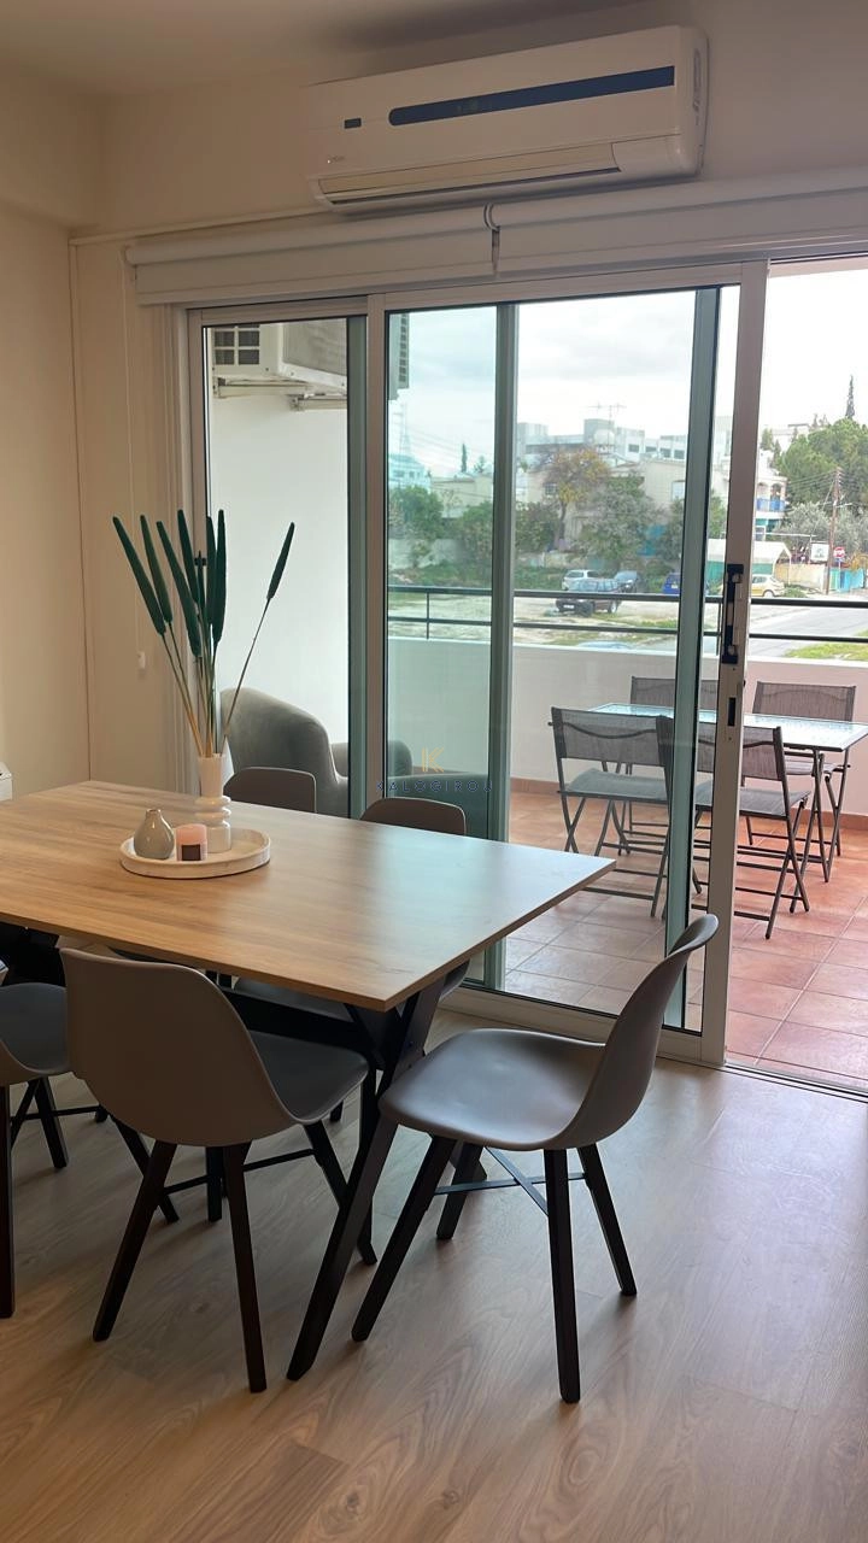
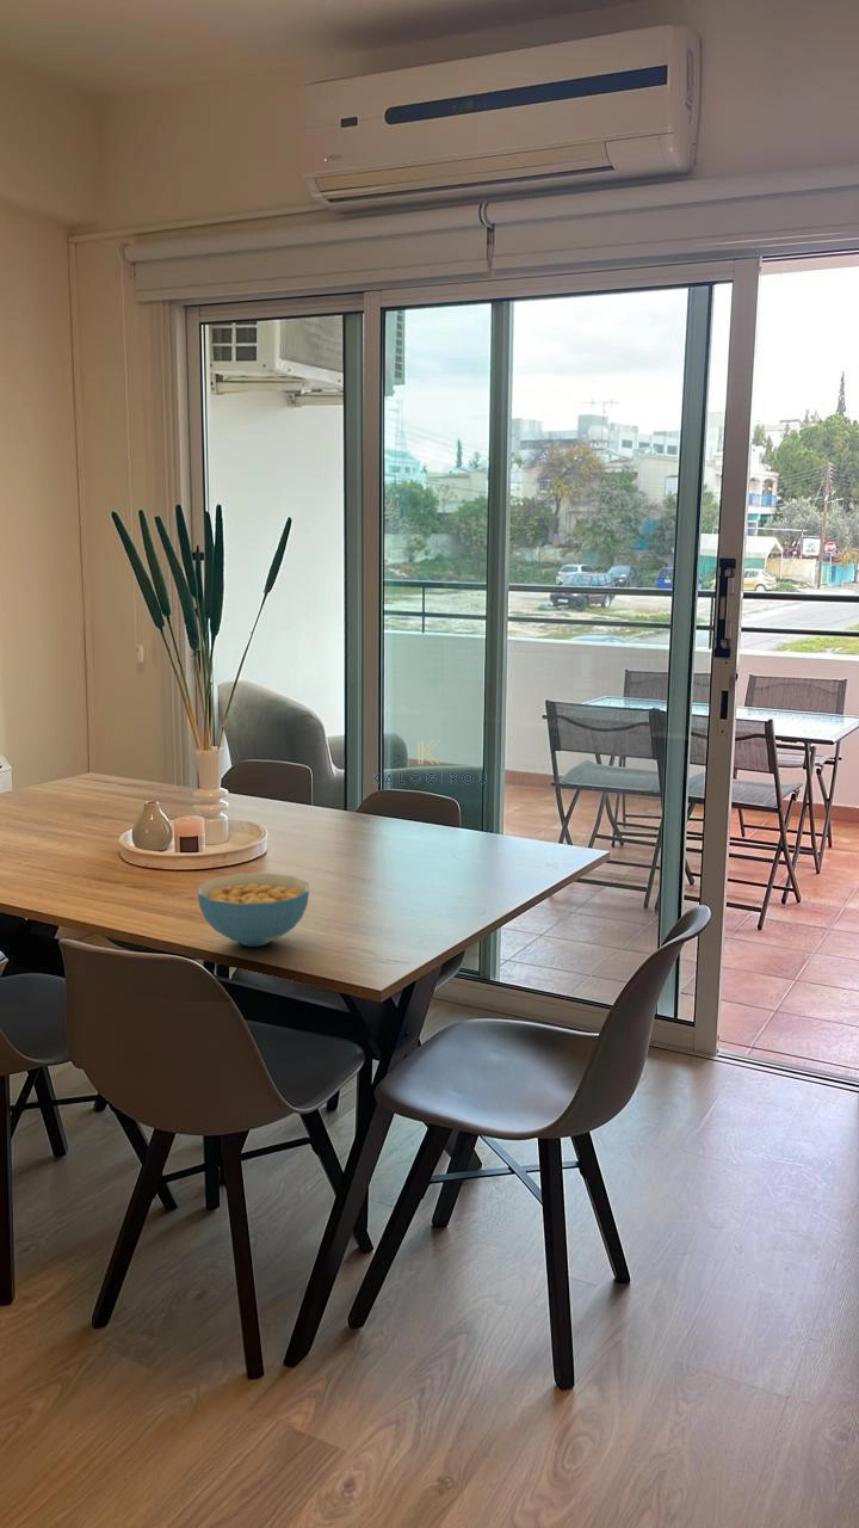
+ cereal bowl [197,871,310,947]
